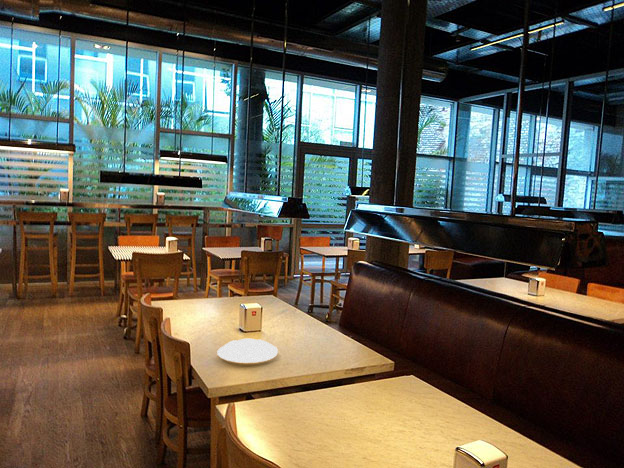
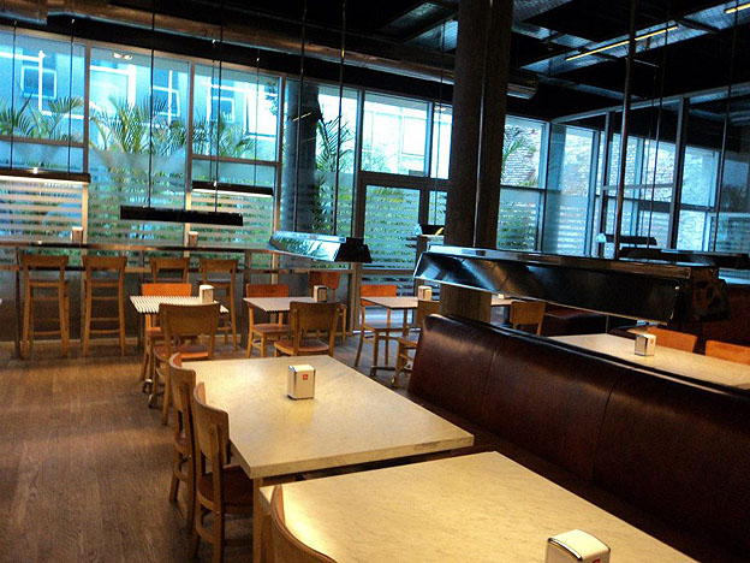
- plate [216,338,279,364]
